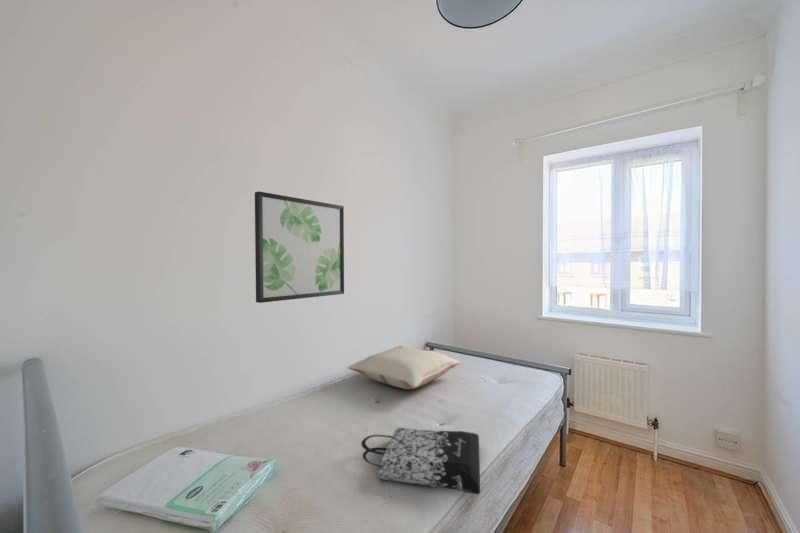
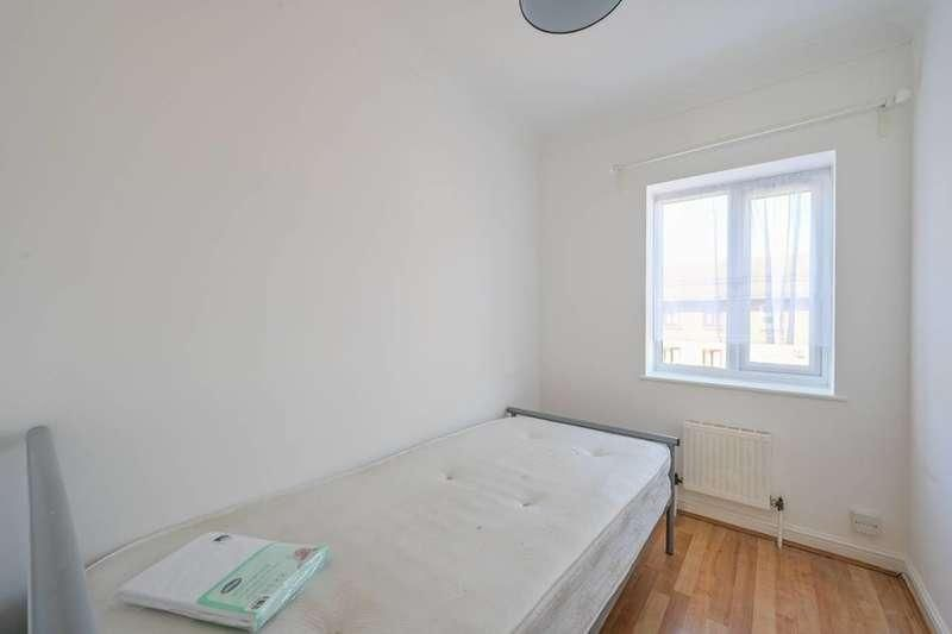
- tote bag [360,427,481,496]
- pillow [347,344,462,390]
- wall art [254,190,345,304]
